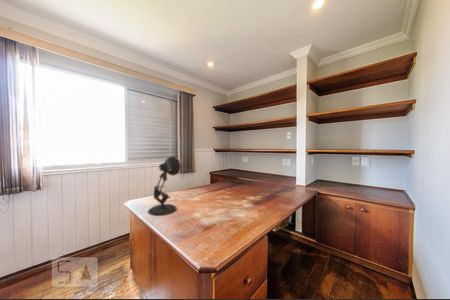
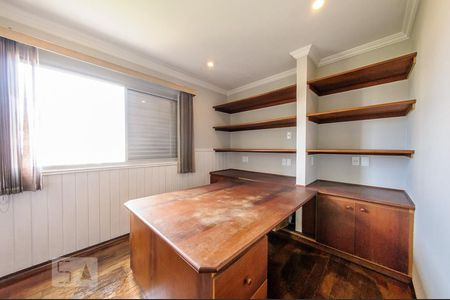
- desk lamp [147,155,182,216]
